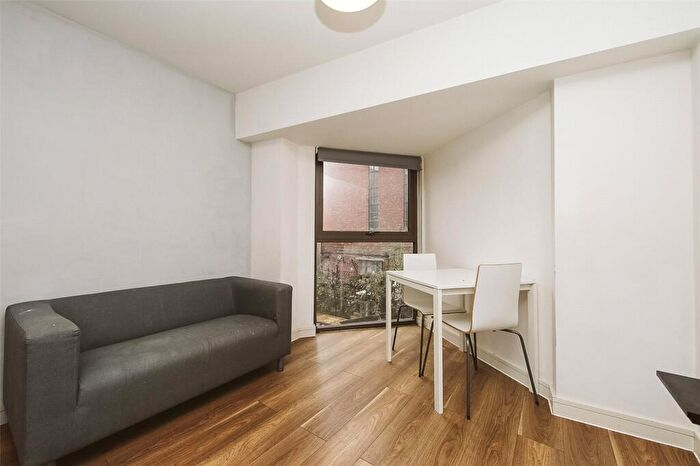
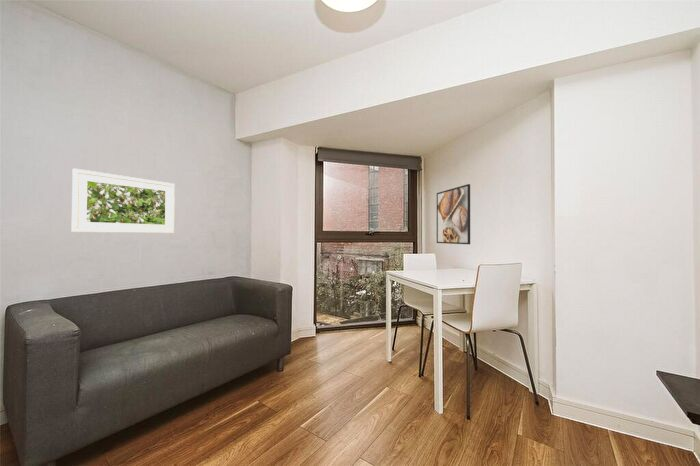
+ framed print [71,168,176,234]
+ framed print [436,183,471,245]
